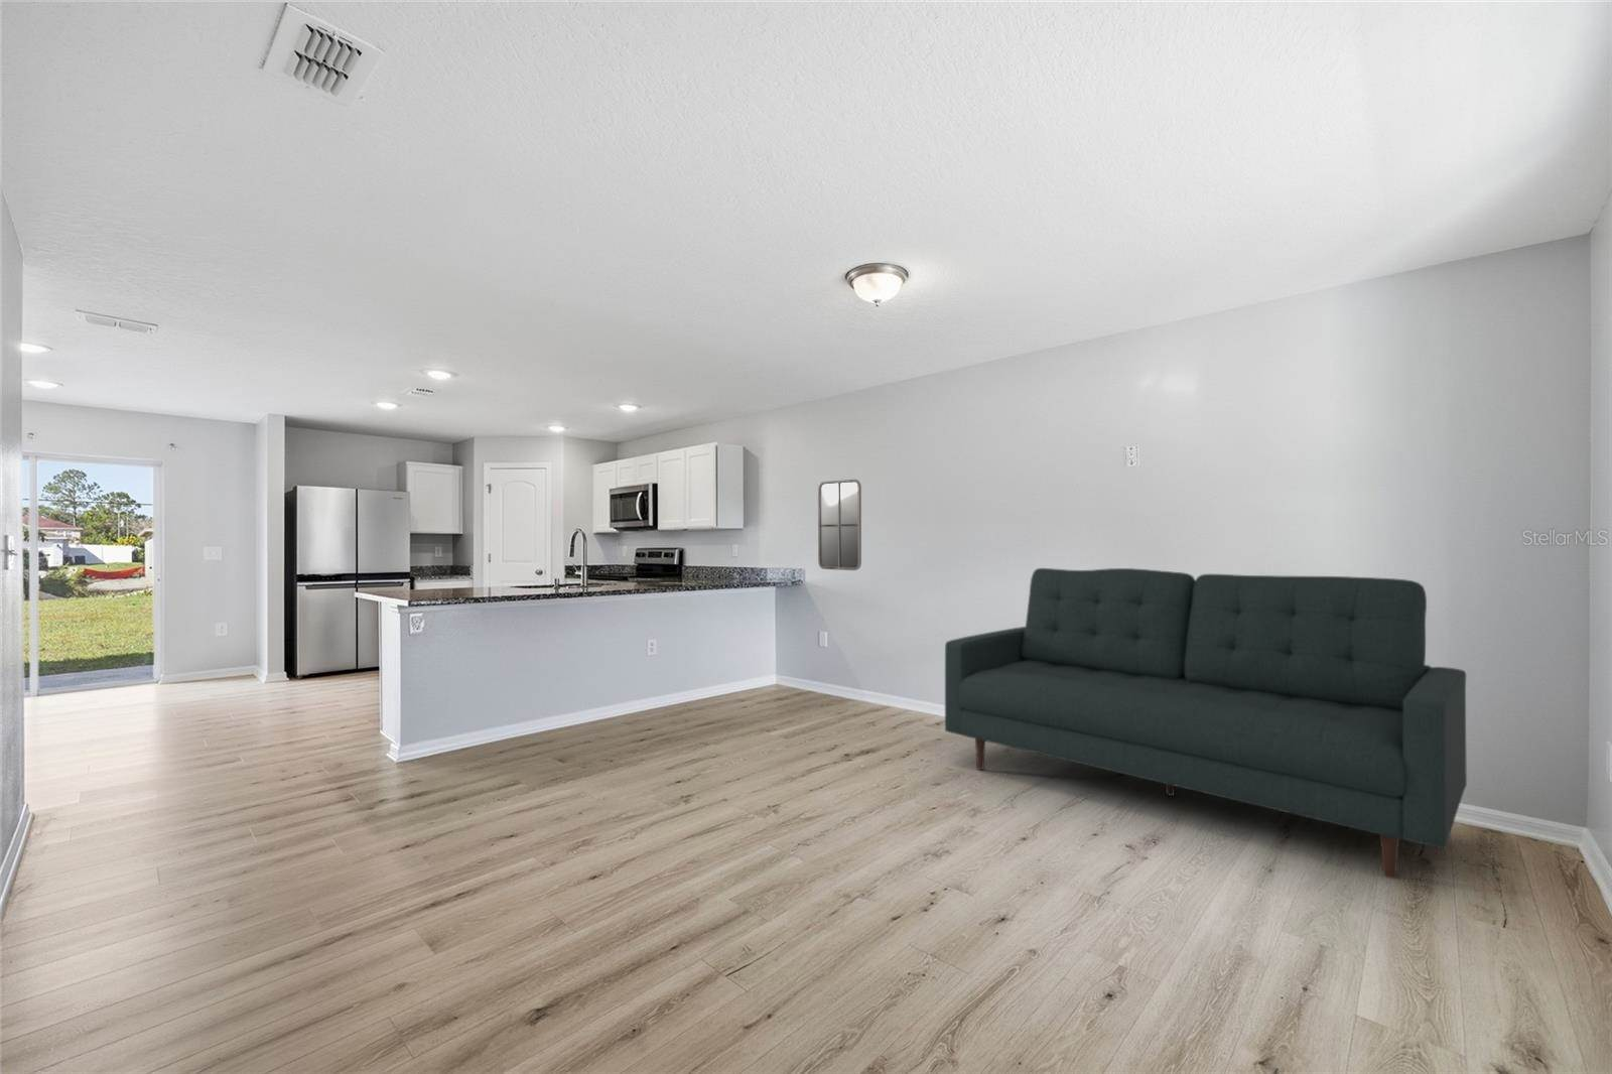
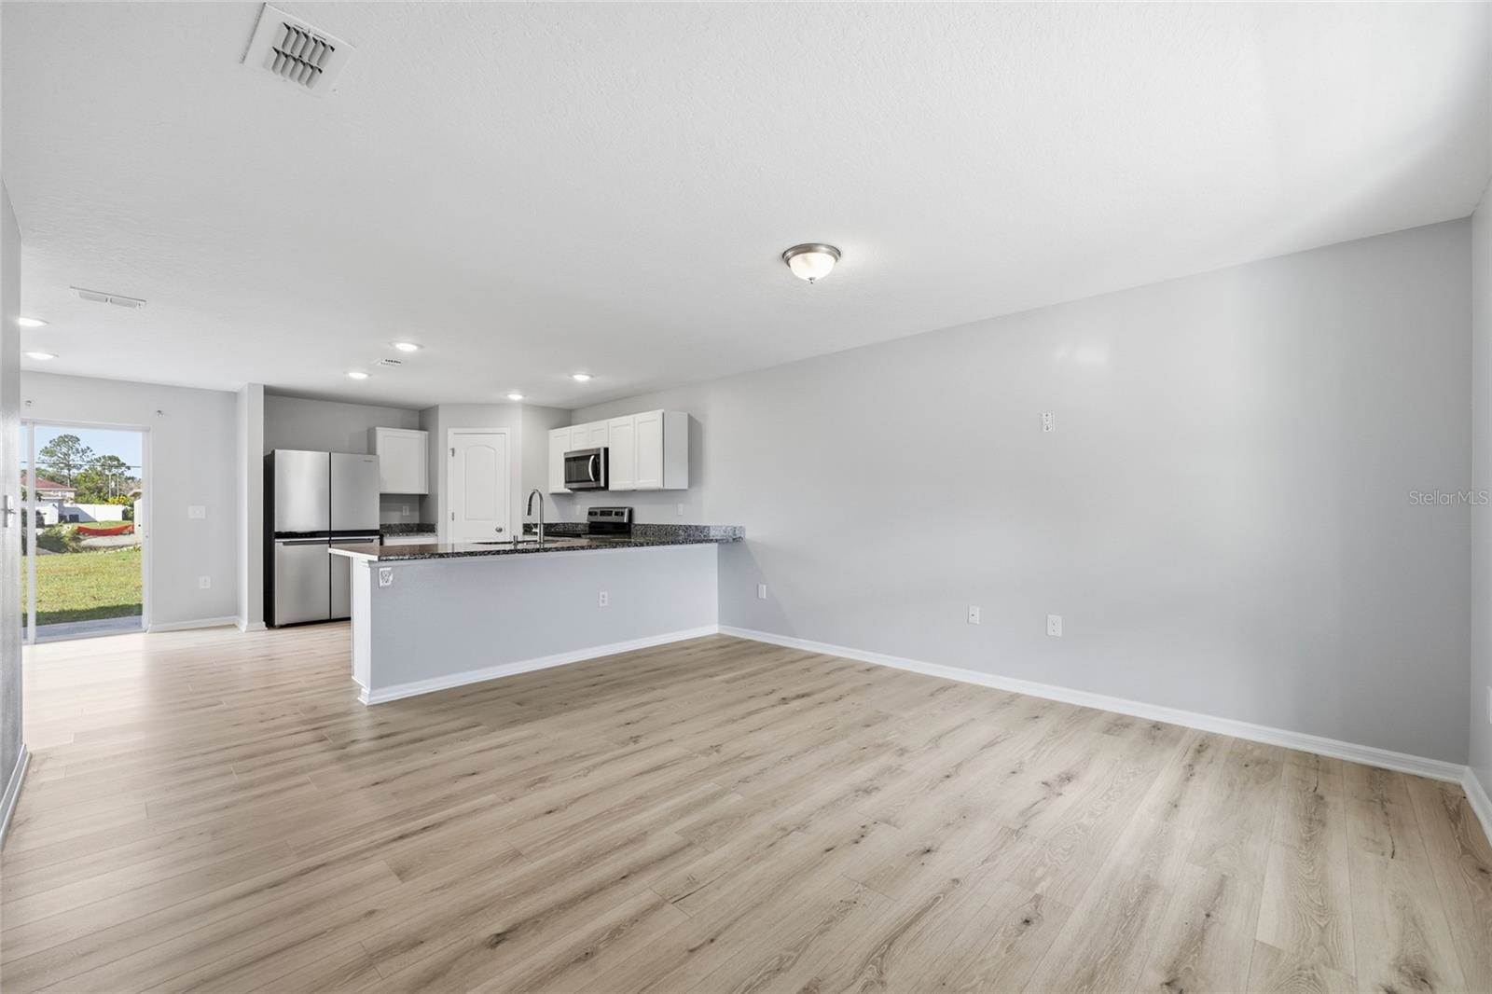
- sofa [944,567,1468,880]
- home mirror [817,478,863,572]
